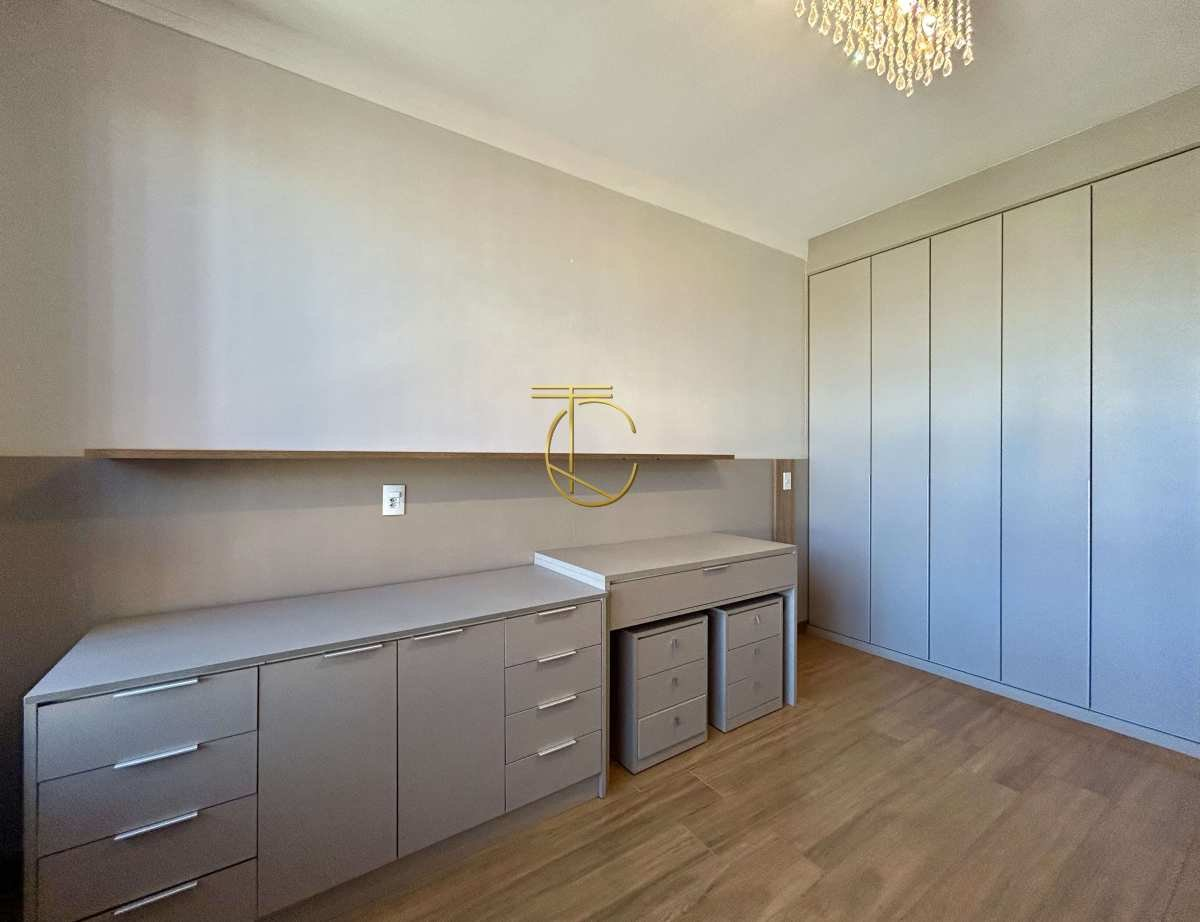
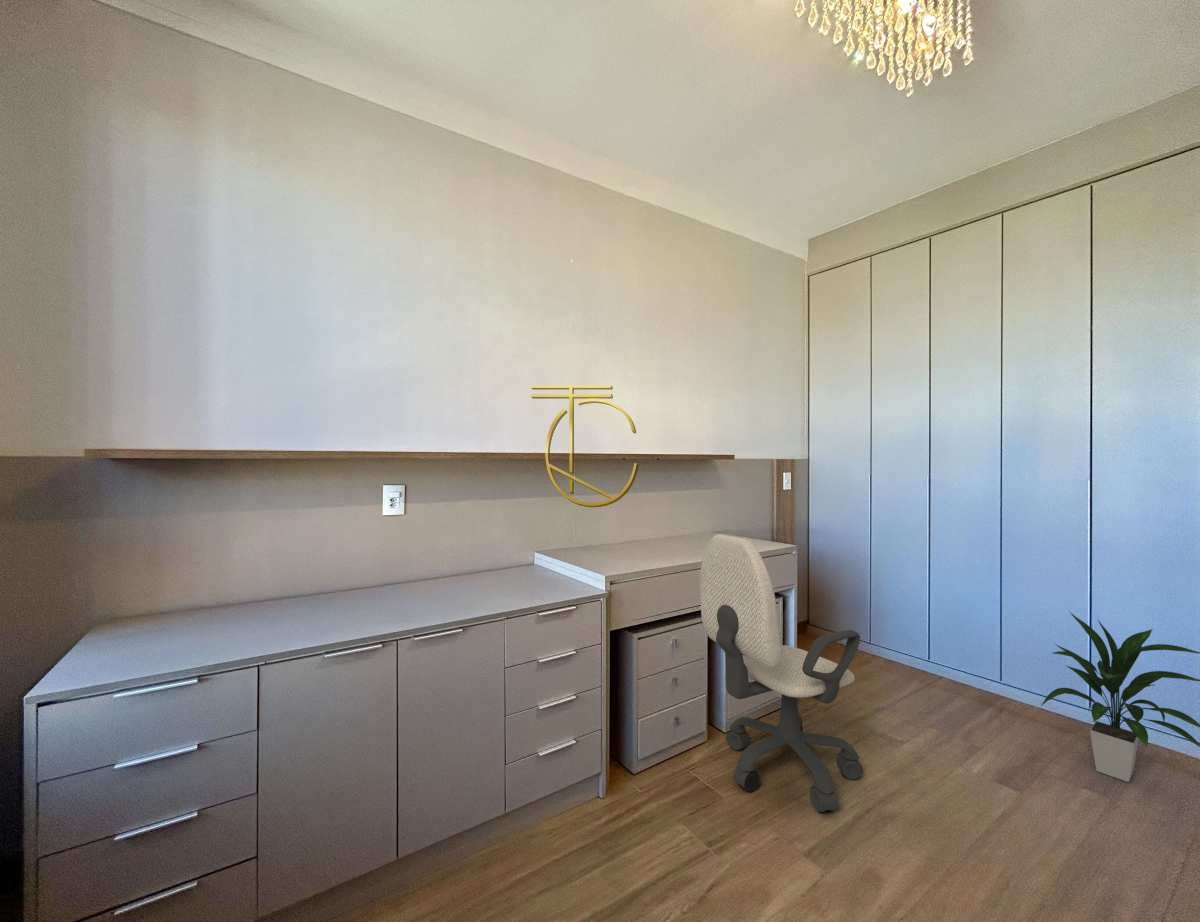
+ office chair [699,533,864,813]
+ indoor plant [1040,610,1200,783]
